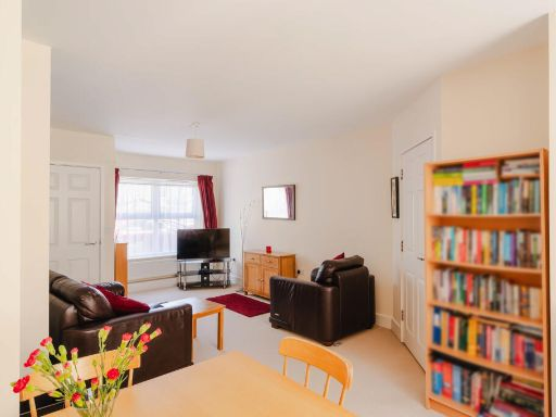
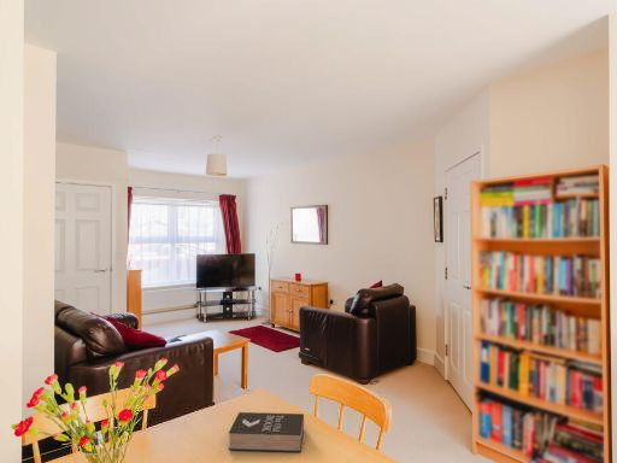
+ book [228,411,305,453]
